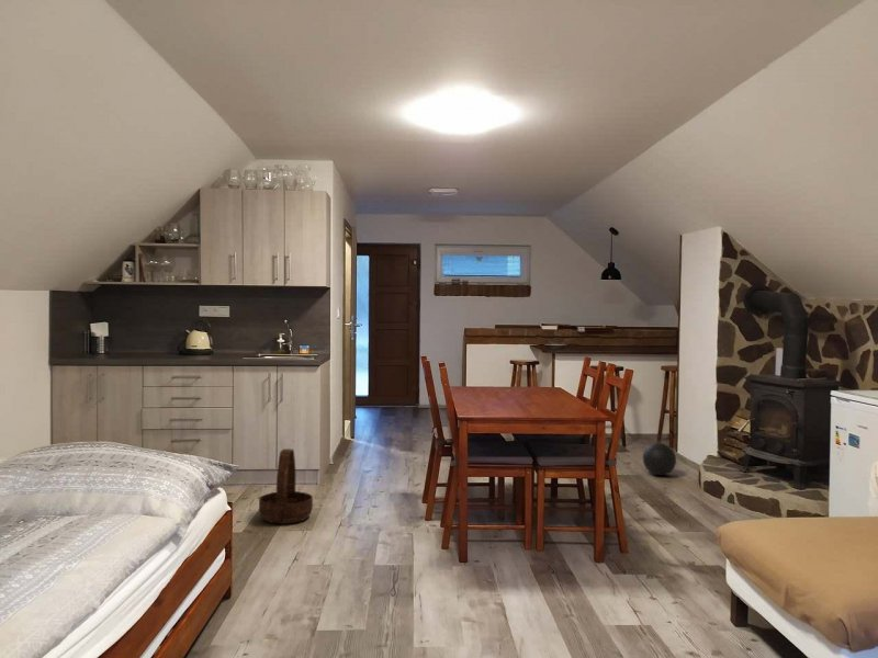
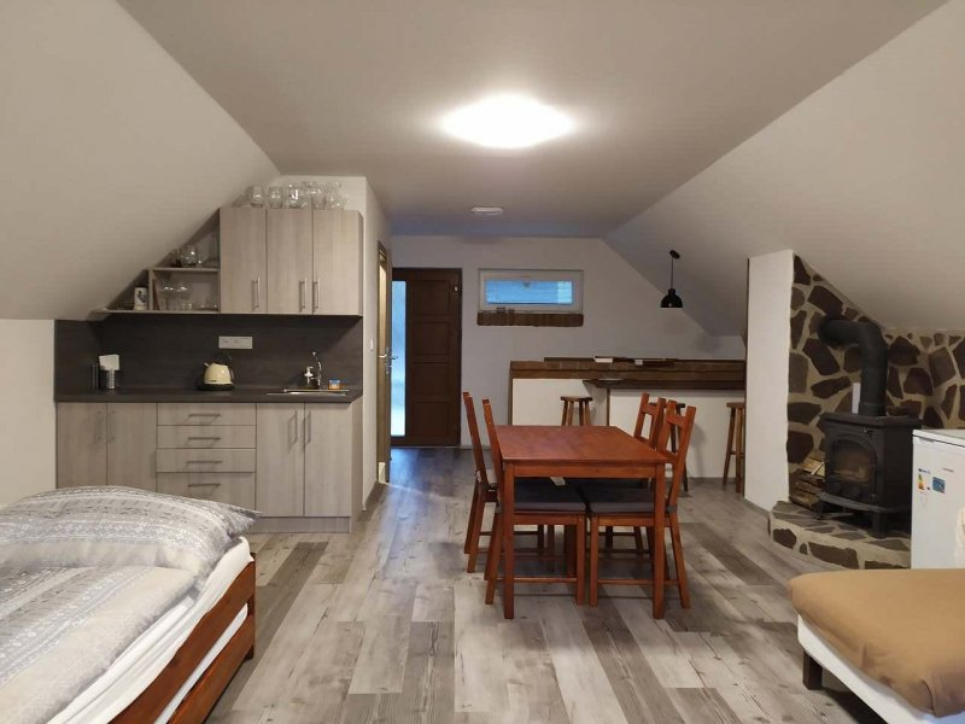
- ball [642,442,677,477]
- basket [258,447,314,525]
